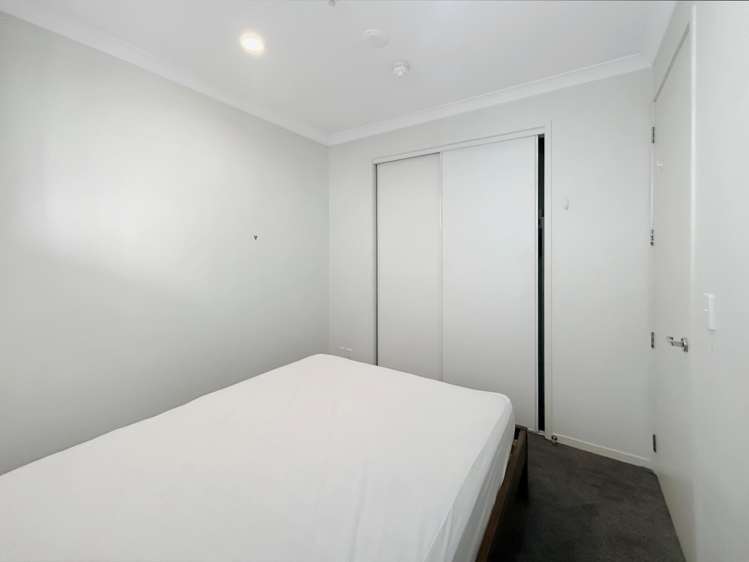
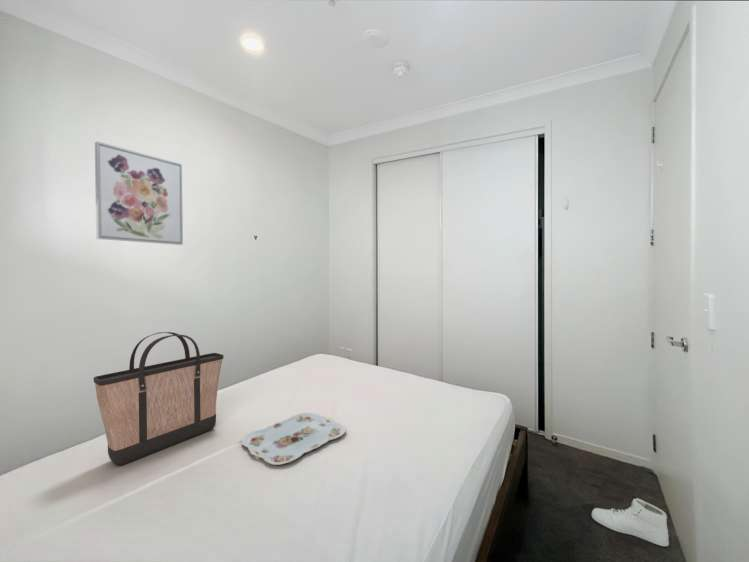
+ wall art [94,140,184,246]
+ sneaker [591,497,670,547]
+ shopping bag [93,331,225,466]
+ serving tray [241,412,347,466]
